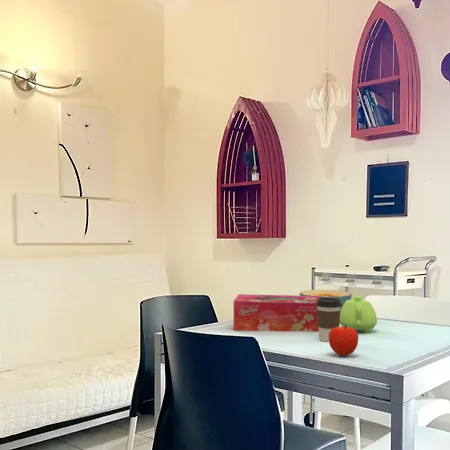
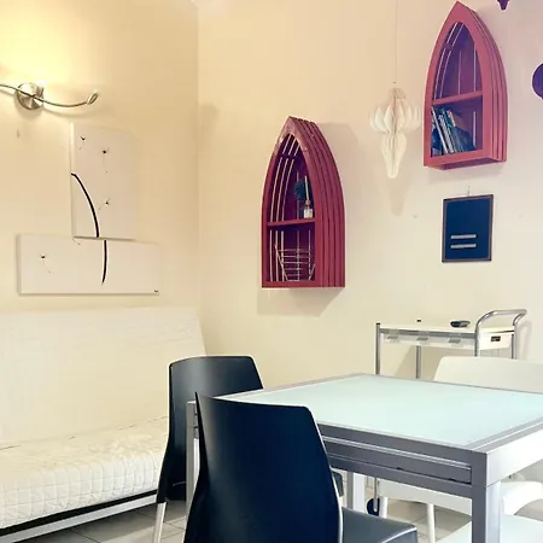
- fruit [328,325,359,357]
- teapot [340,293,378,334]
- tissue box [233,293,319,333]
- coffee cup [316,298,341,343]
- cereal bowl [299,289,353,311]
